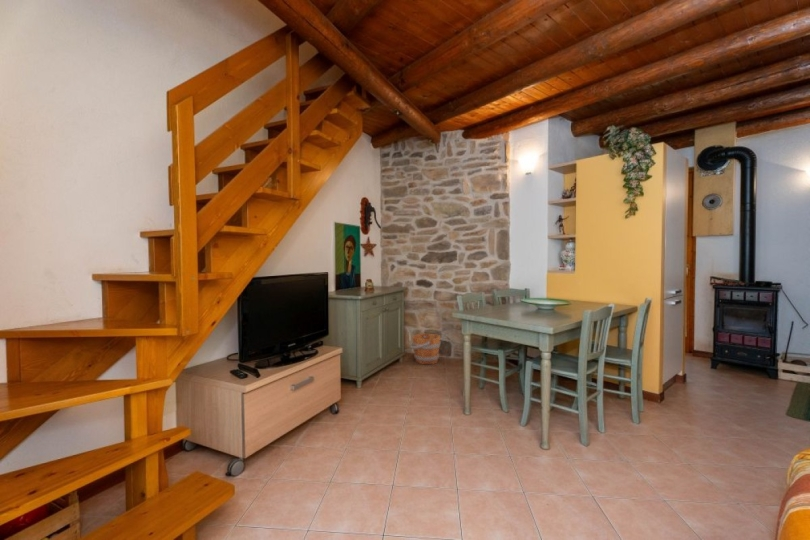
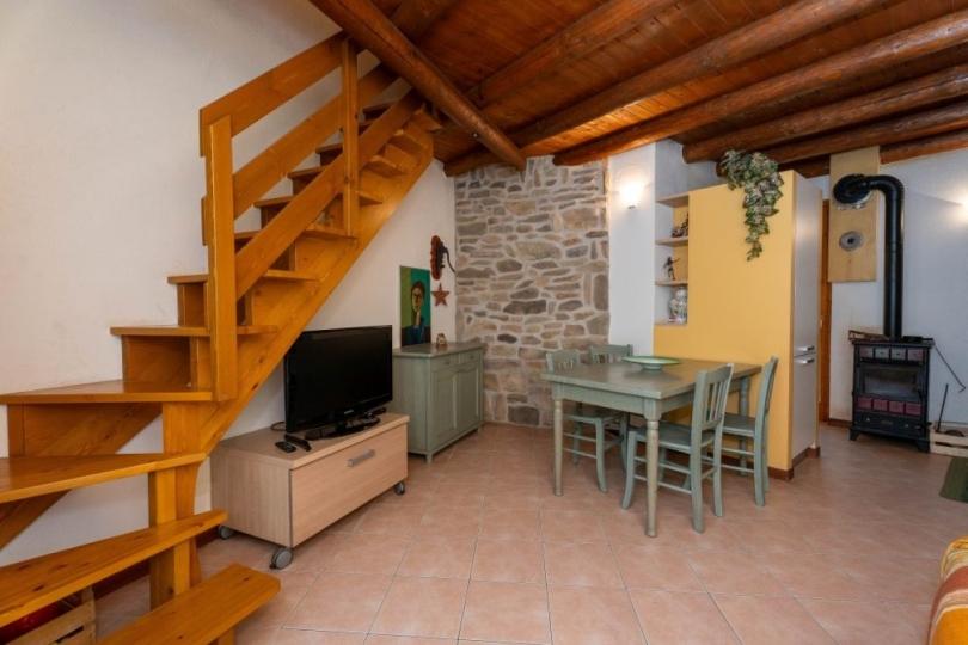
- bucket [409,333,442,365]
